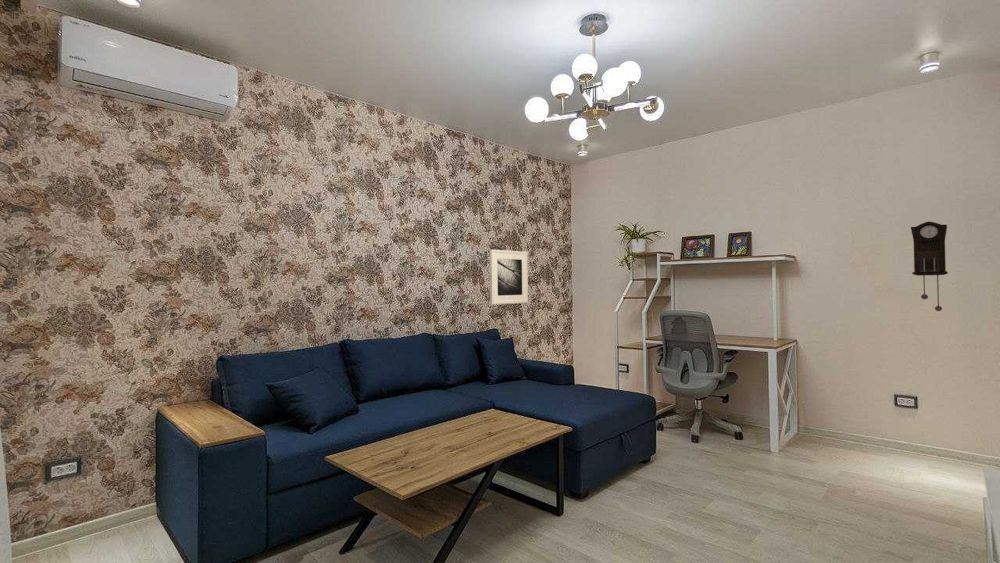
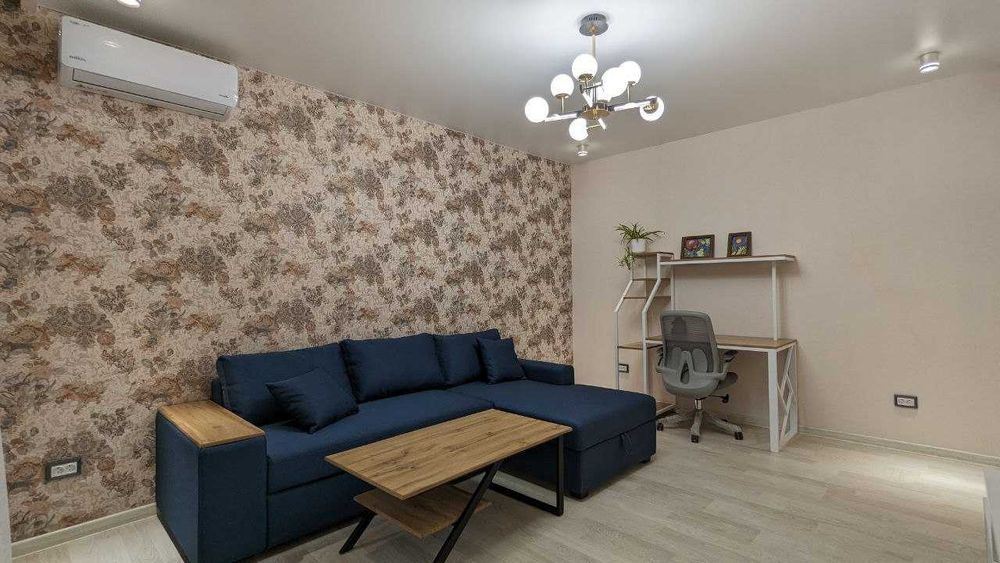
- pendulum clock [910,221,949,312]
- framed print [489,249,529,305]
